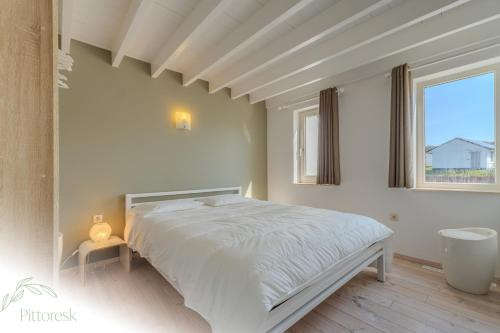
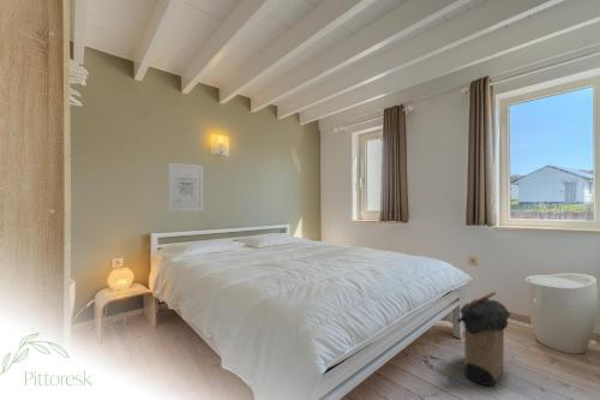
+ laundry hamper [456,291,511,387]
+ wall art [167,161,204,213]
